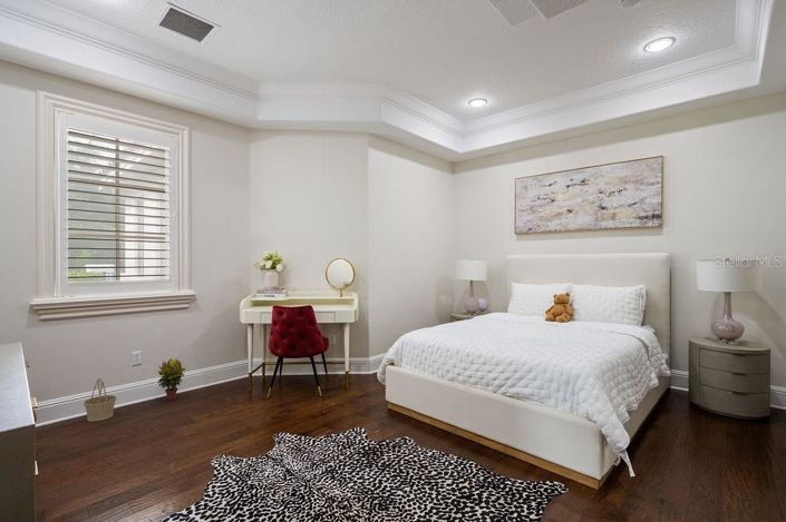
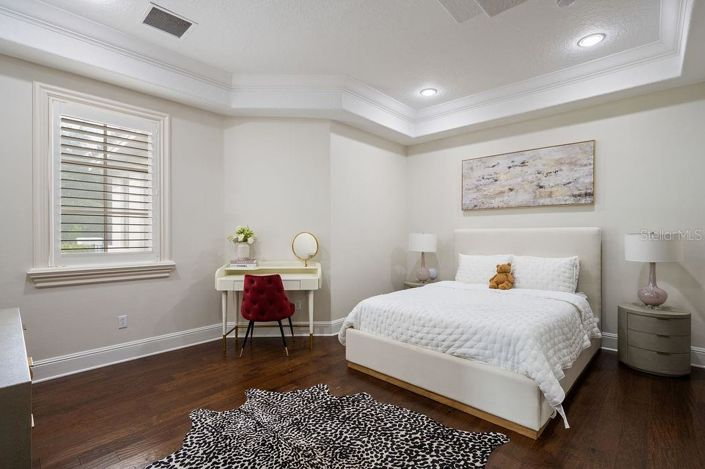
- basket [83,377,117,423]
- potted plant [157,357,187,401]
